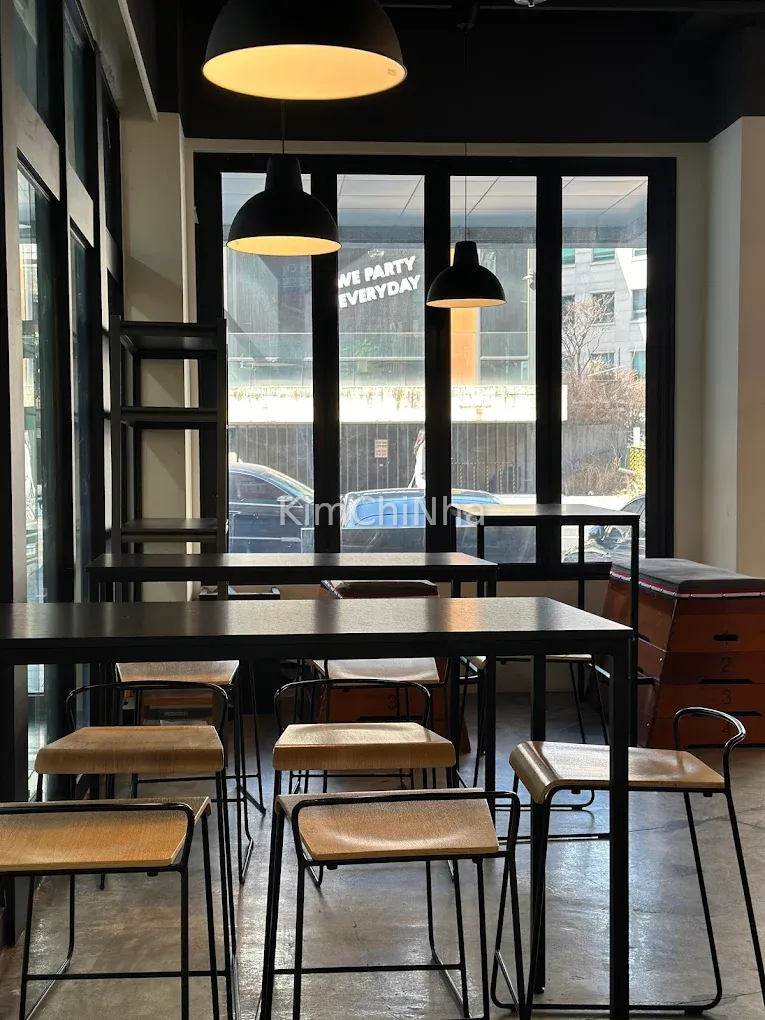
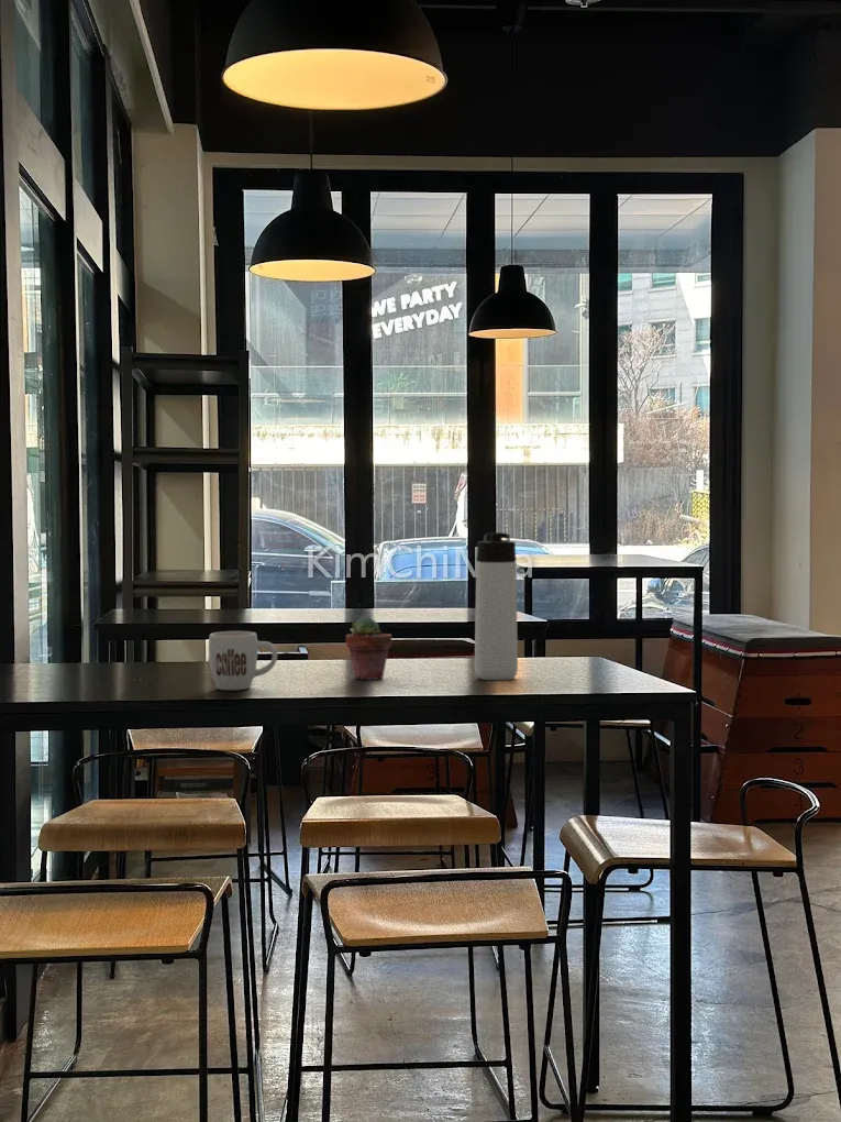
+ potted succulent [344,616,392,681]
+ coffee cup [208,630,278,691]
+ thermos bottle [474,531,519,681]
